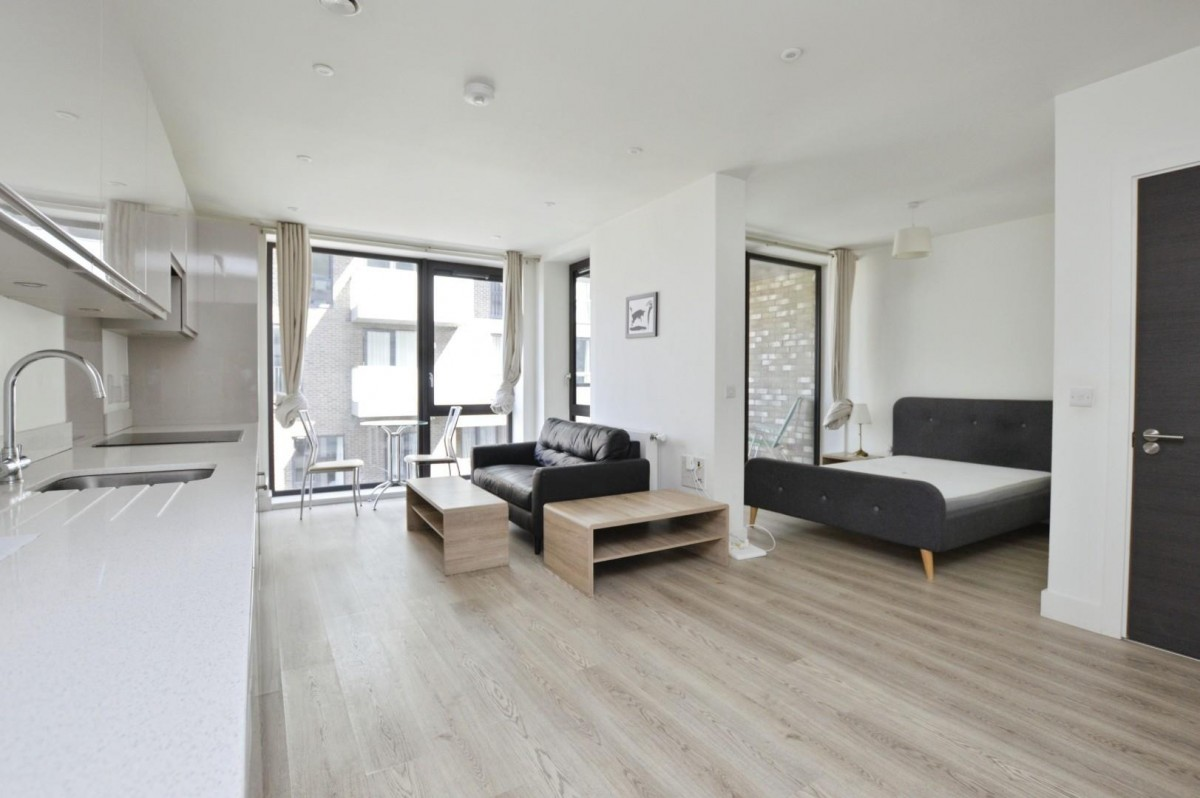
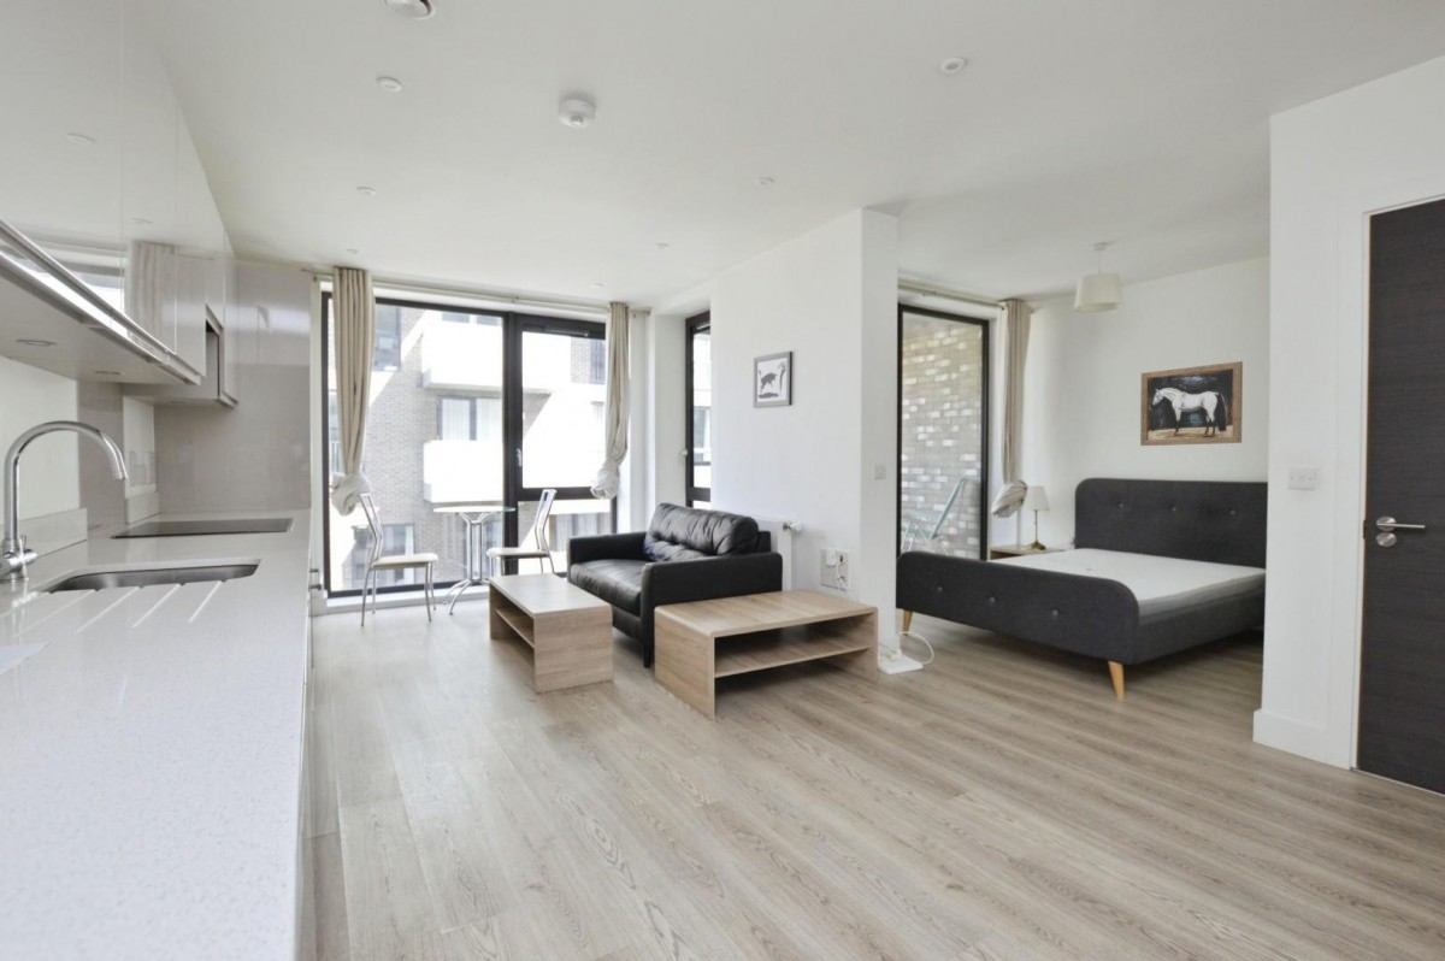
+ wall art [1139,360,1244,447]
